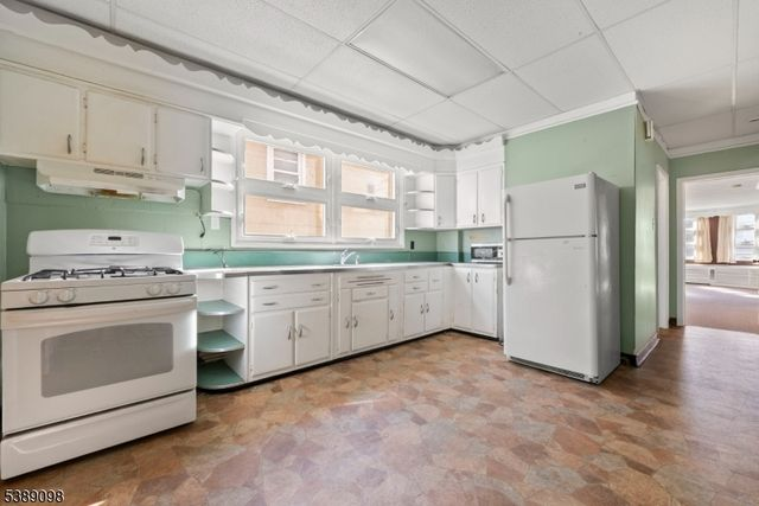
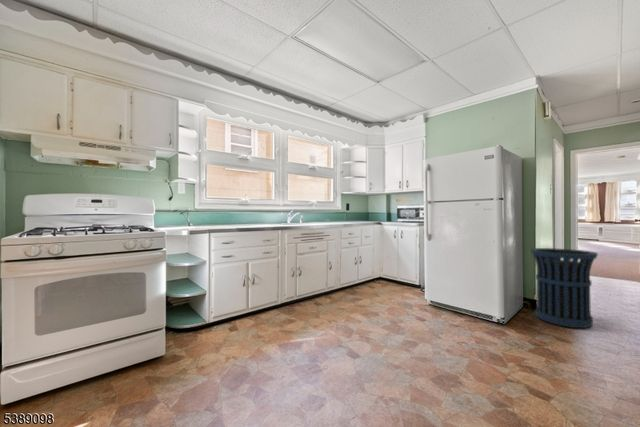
+ trash can [529,247,599,329]
